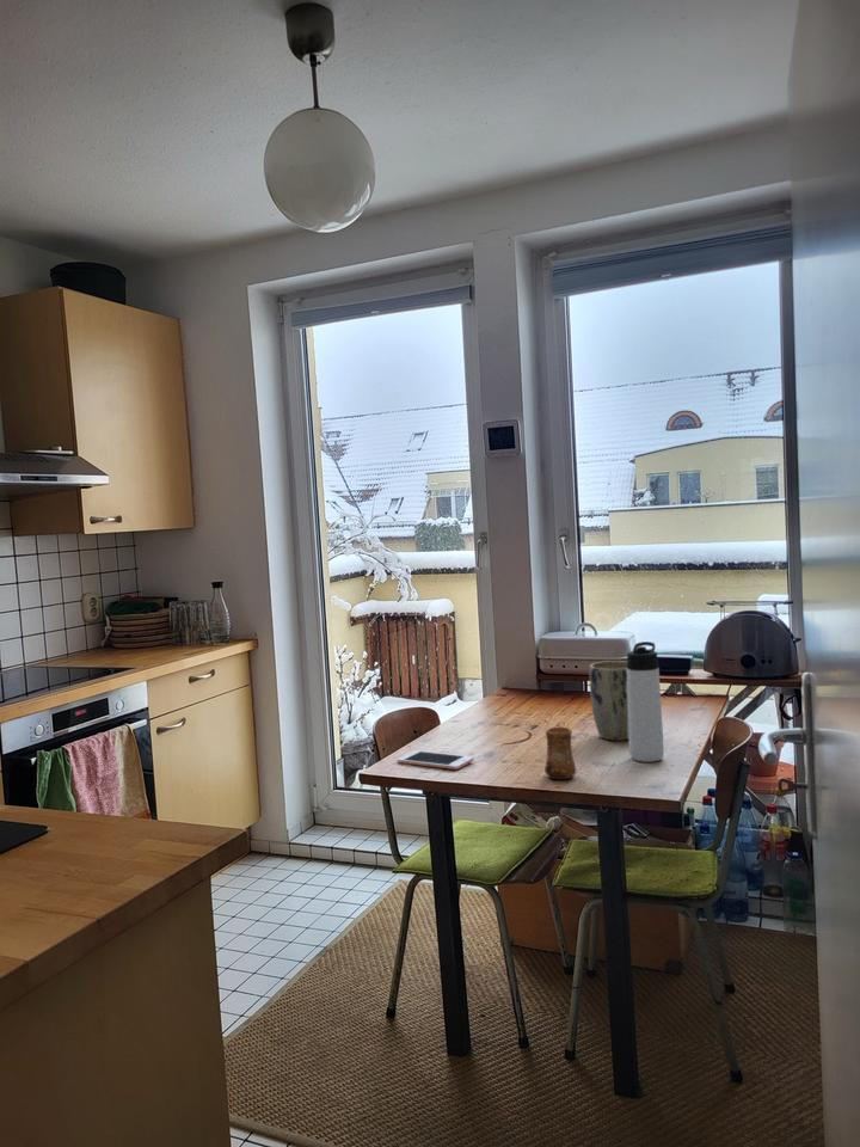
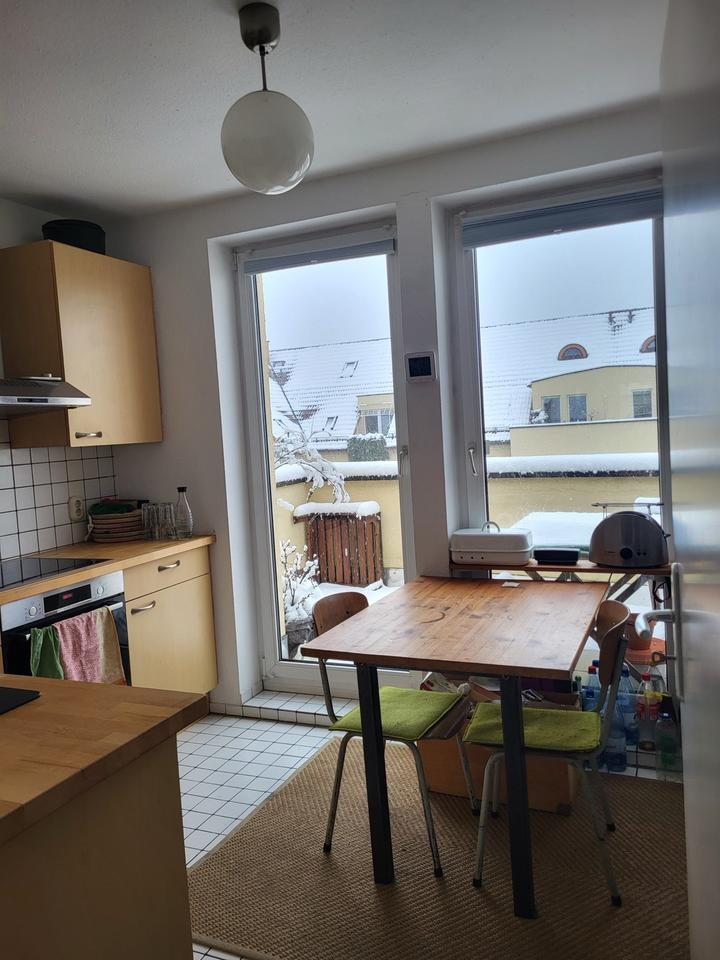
- plant pot [589,660,629,742]
- cell phone [397,749,475,771]
- thermos bottle [626,640,665,763]
- cup [543,726,577,781]
